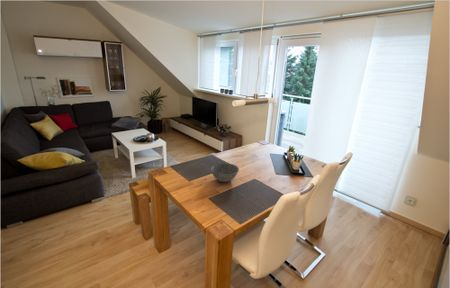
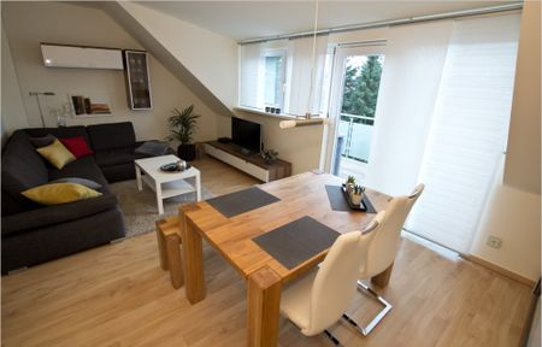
- bowl [210,162,240,183]
